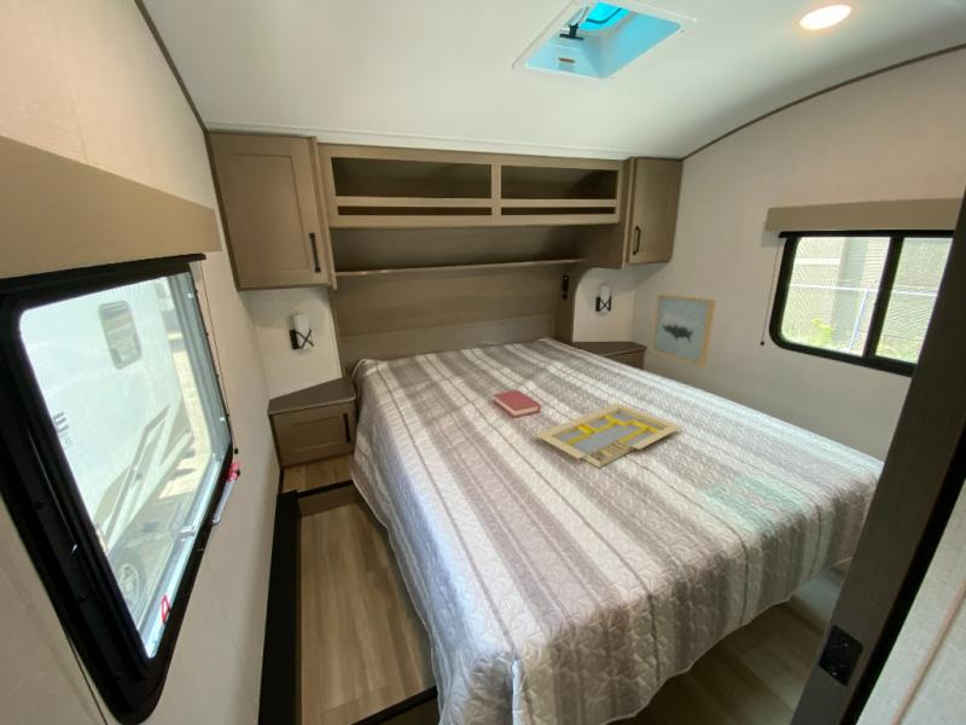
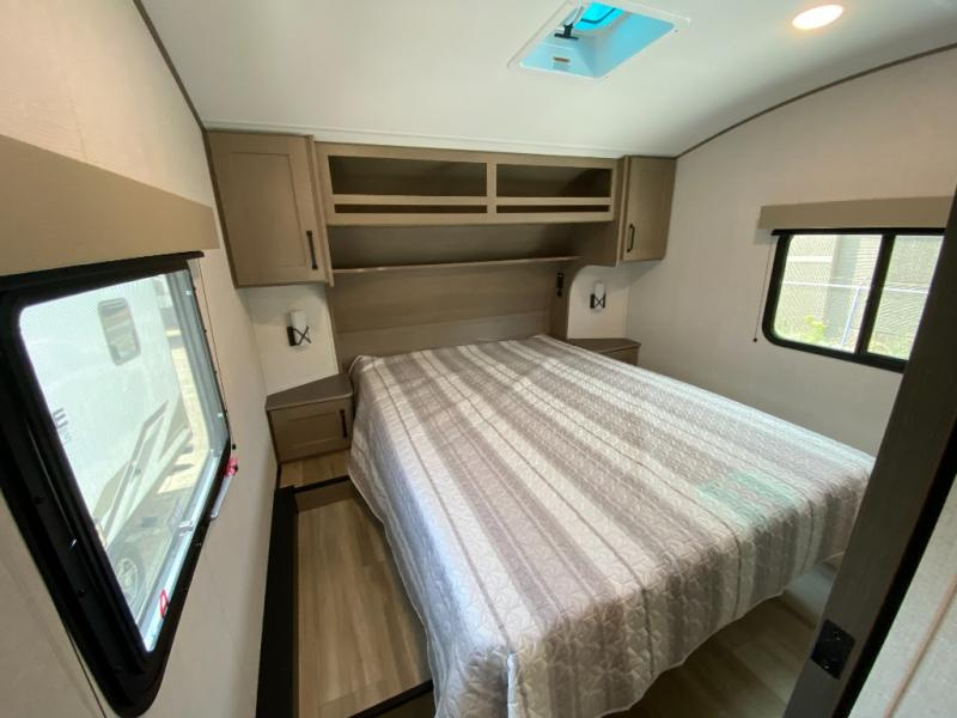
- wall art [650,292,717,369]
- serving tray [534,401,683,469]
- book [493,389,542,419]
